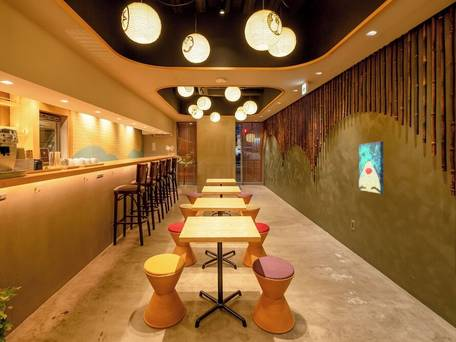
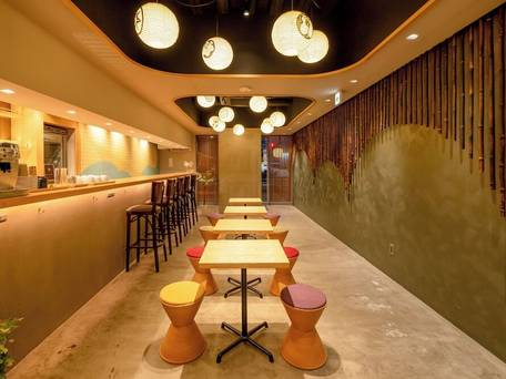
- wall art [358,141,384,194]
